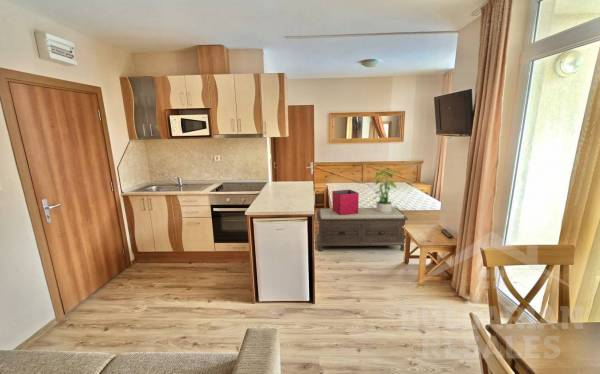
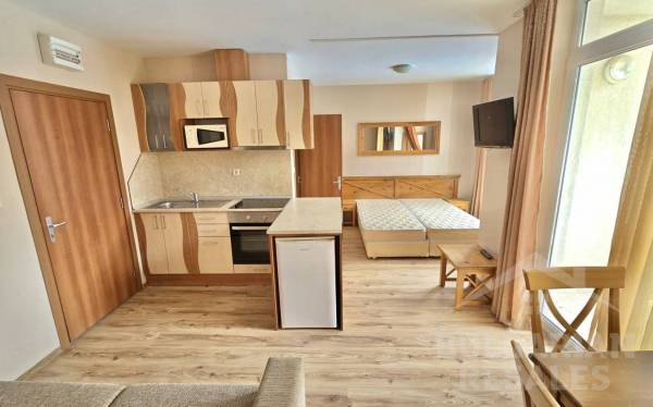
- potted plant [372,167,404,213]
- storage bin [331,189,360,215]
- bench [316,206,409,252]
